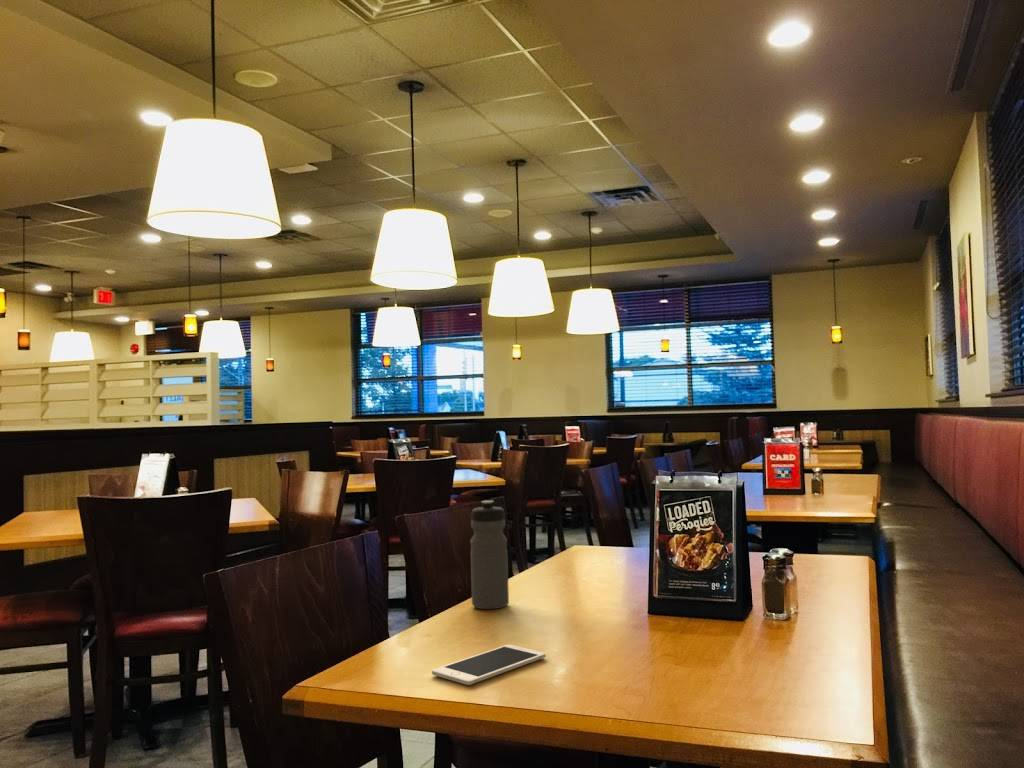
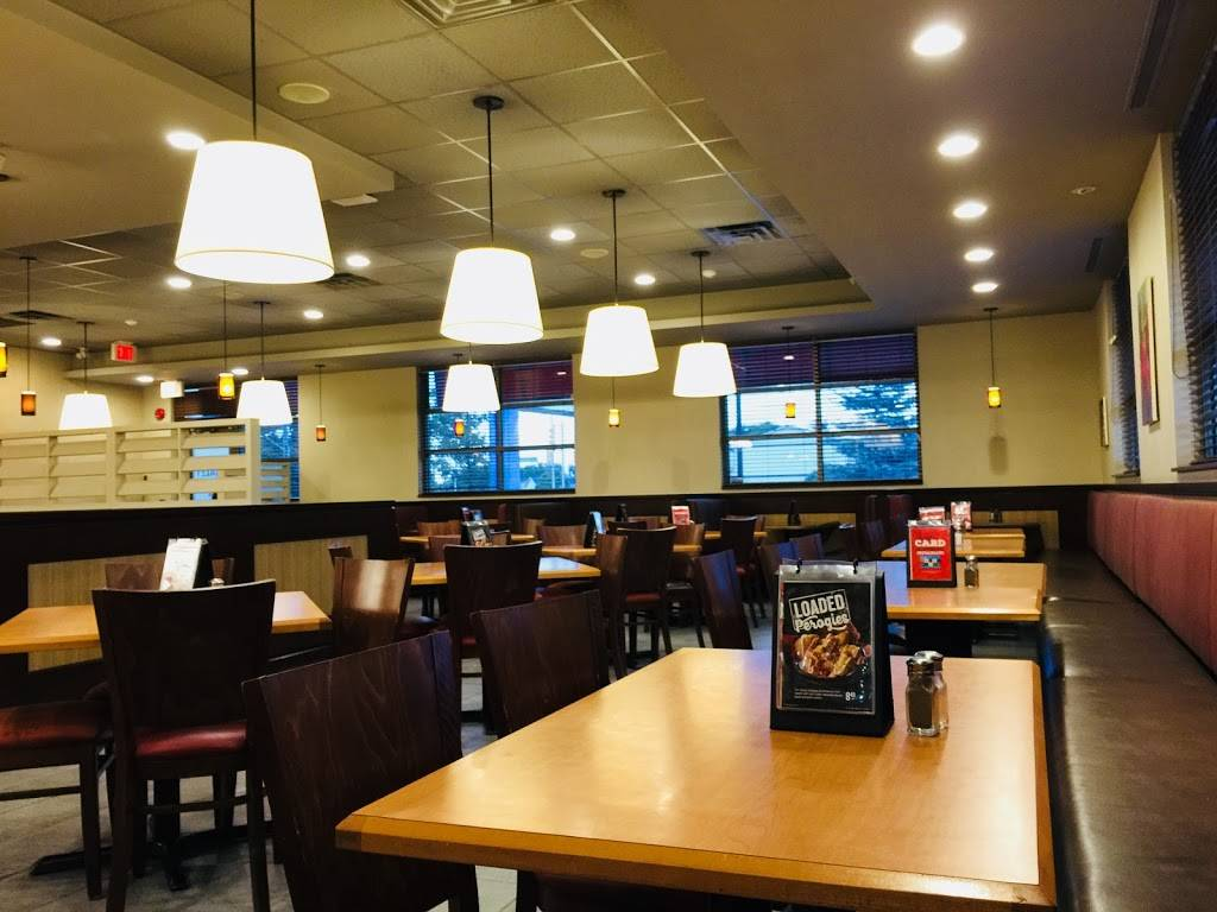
- cell phone [431,644,547,686]
- water bottle [469,499,510,610]
